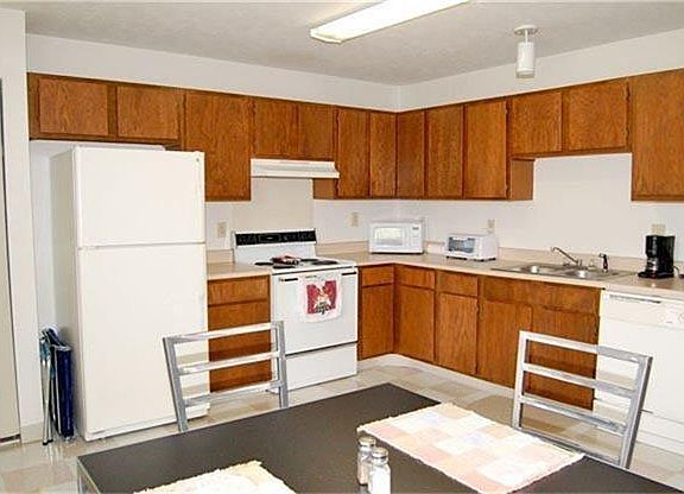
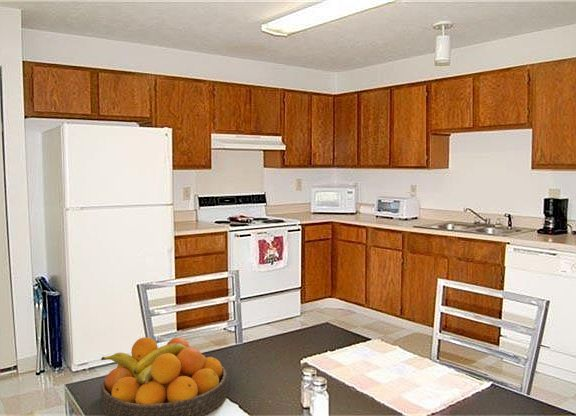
+ fruit bowl [100,336,229,416]
